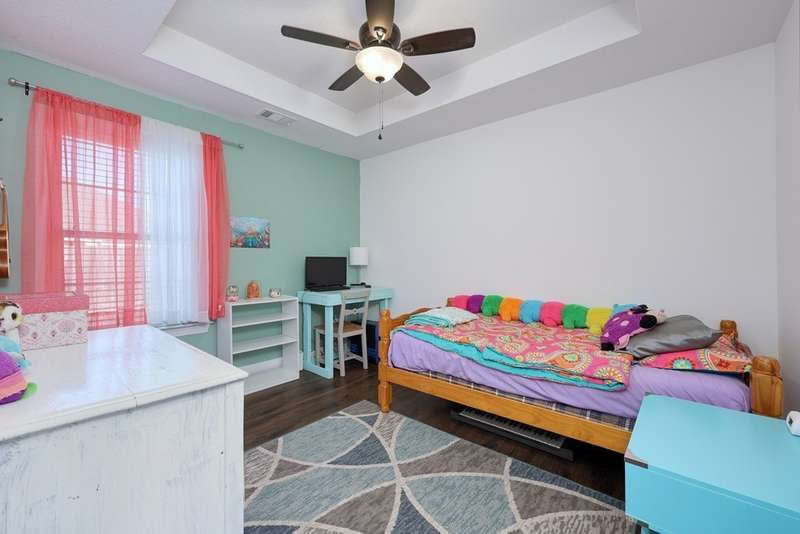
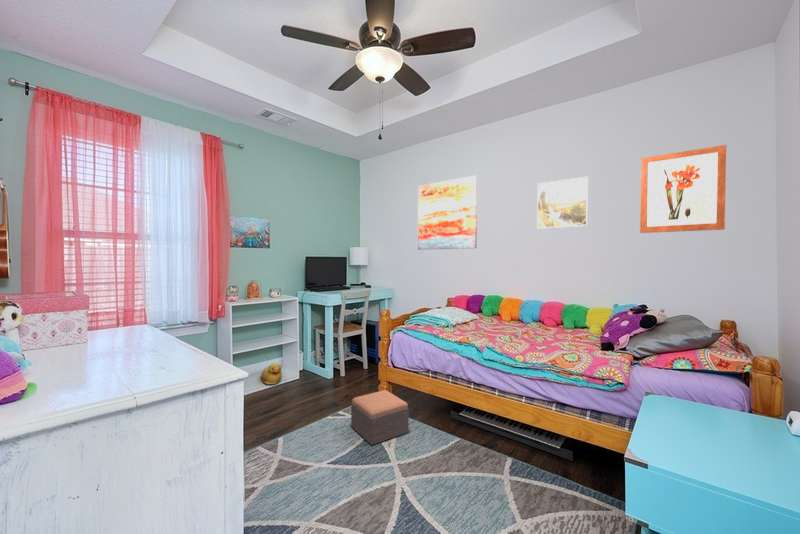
+ rubber duck [261,362,283,386]
+ wall art [417,175,478,251]
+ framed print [536,176,589,230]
+ wall art [639,144,727,234]
+ footstool [350,389,410,446]
